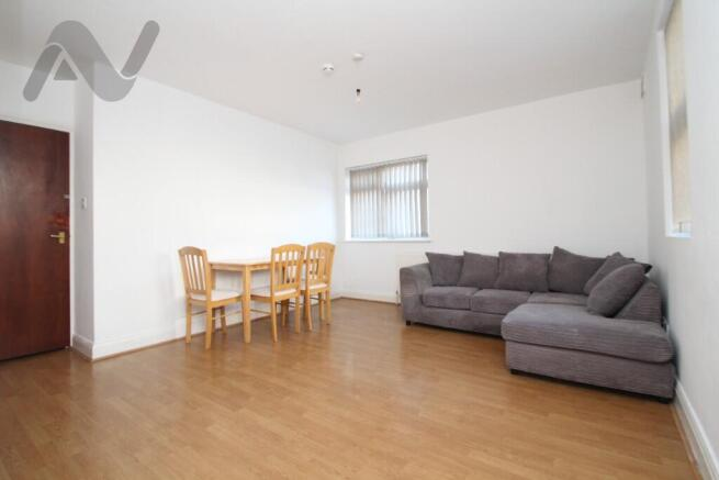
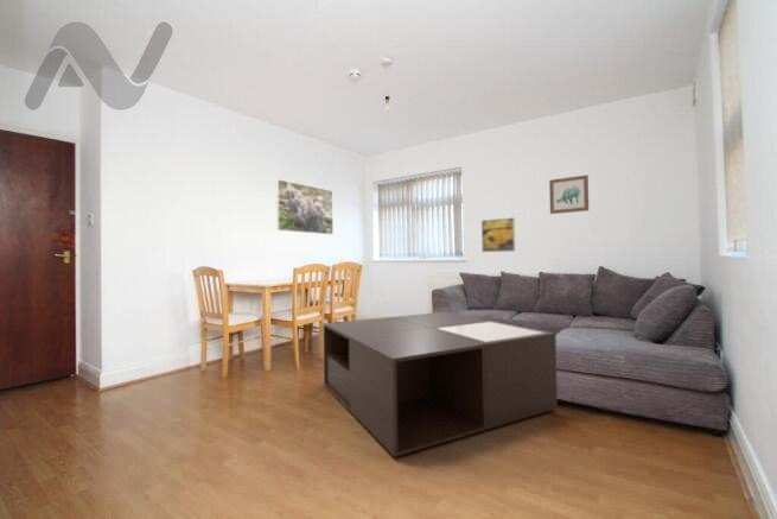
+ wall art [548,173,590,215]
+ coffee table [321,311,559,458]
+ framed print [275,178,335,235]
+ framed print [480,216,516,253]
